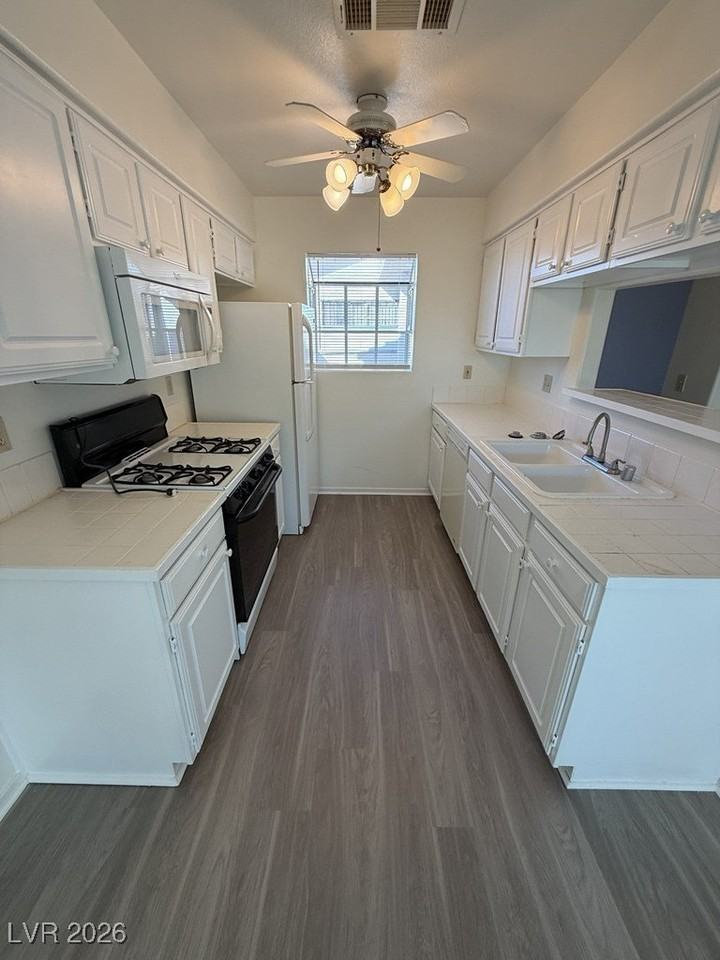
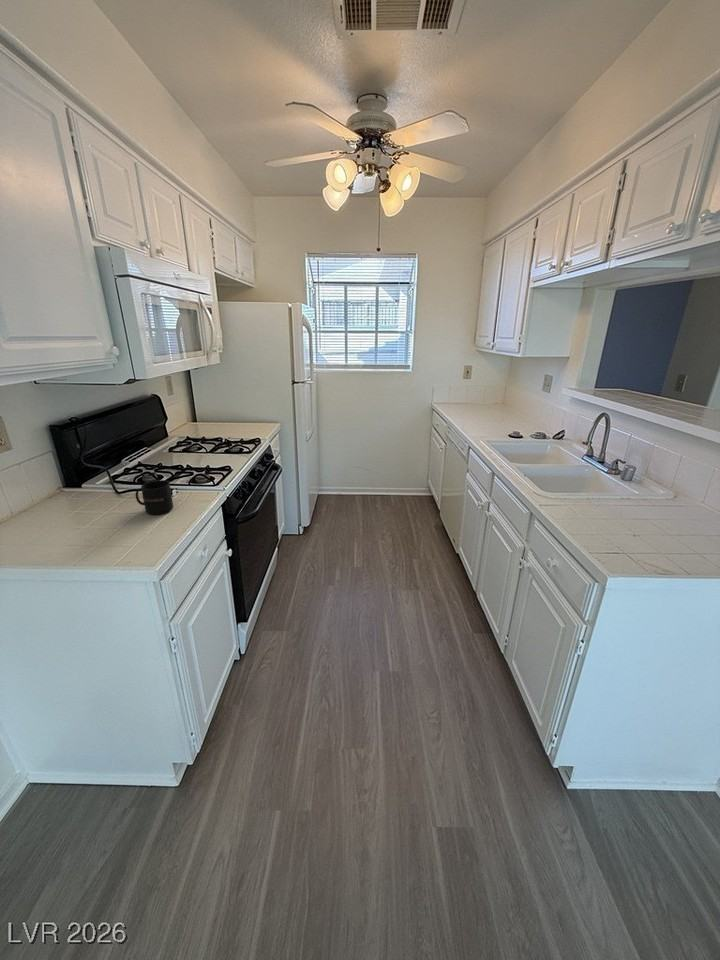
+ mug [135,479,174,515]
